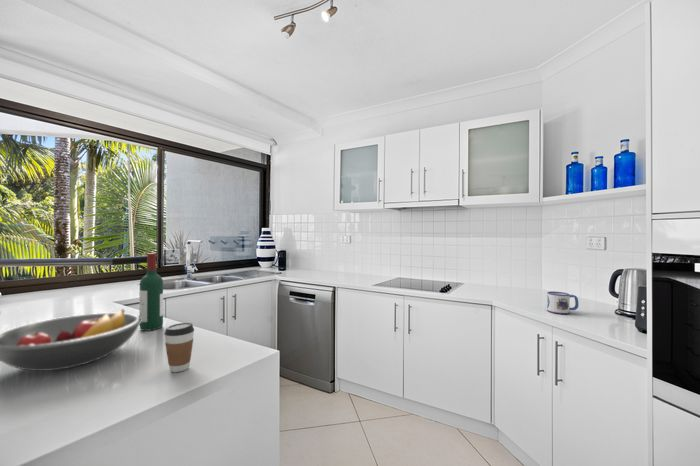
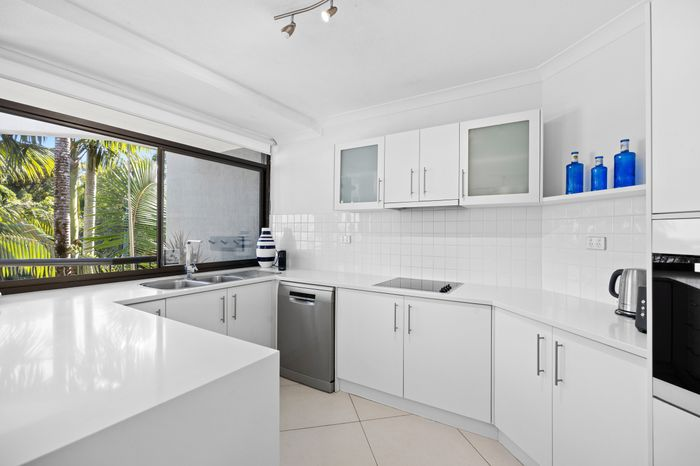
- fruit bowl [0,308,142,372]
- wine bottle [138,252,164,332]
- mug [546,290,580,315]
- coffee cup [163,322,195,373]
